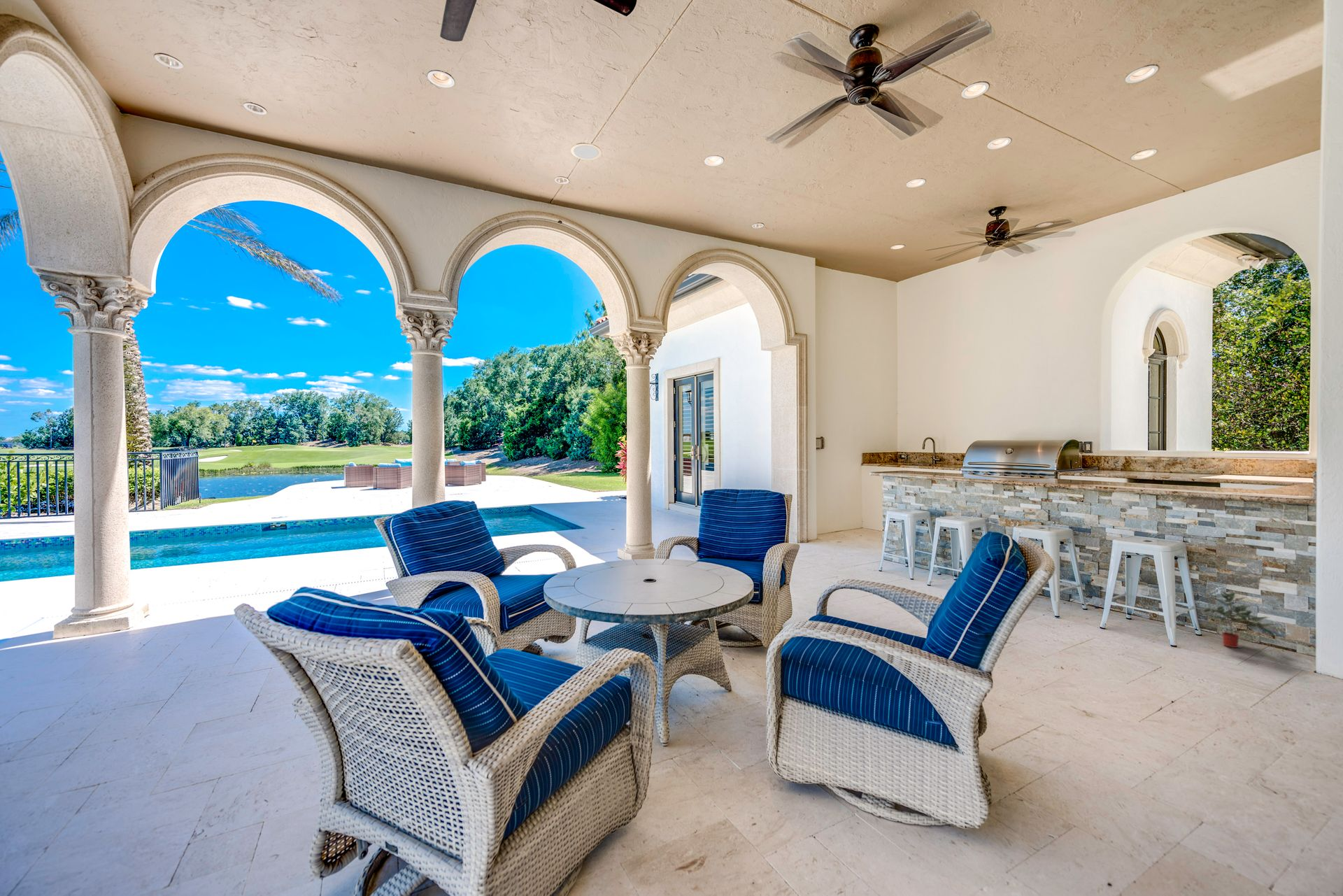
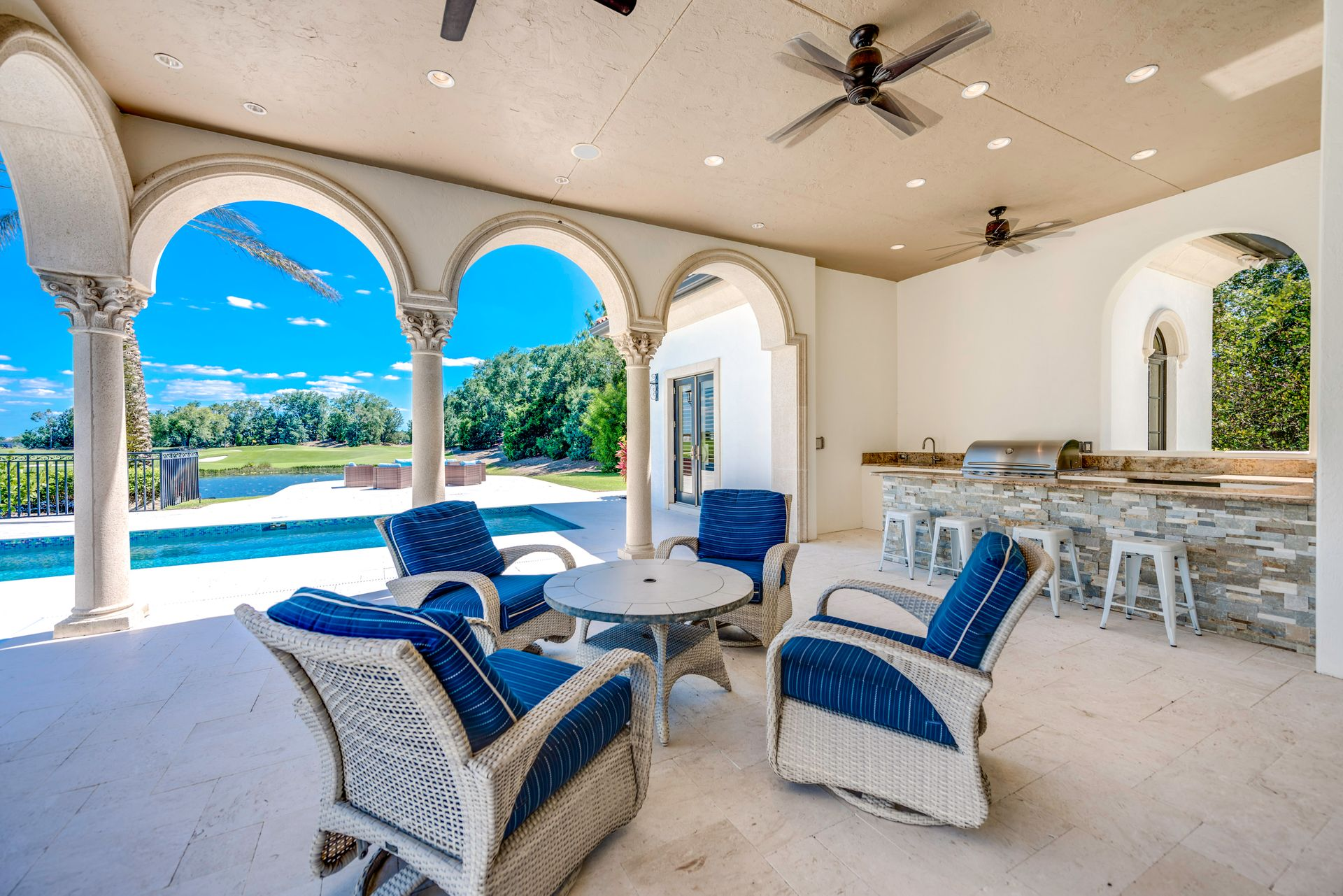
- potted plant [1203,591,1279,648]
